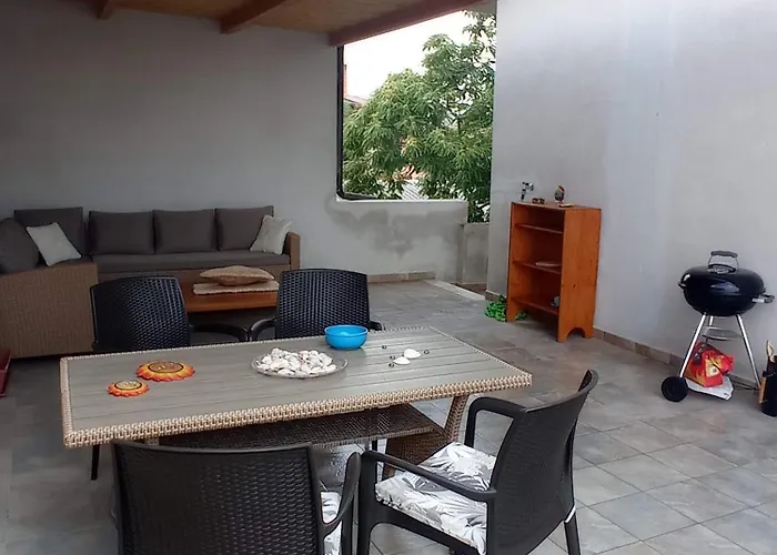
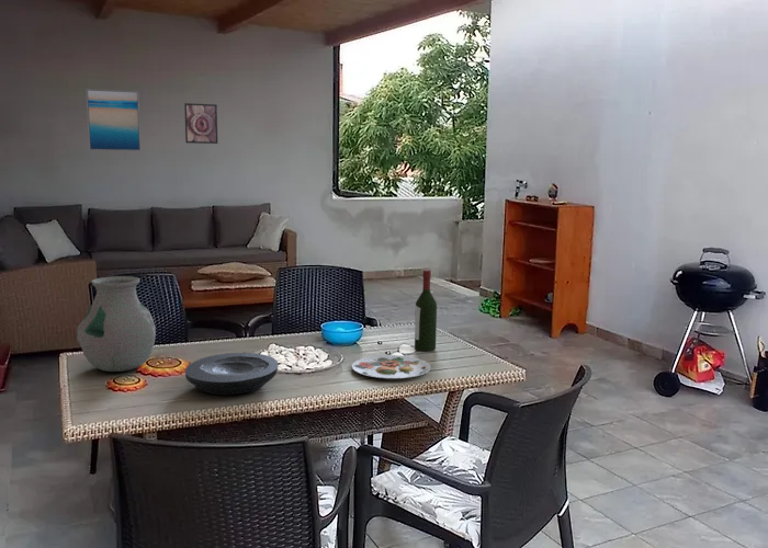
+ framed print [183,102,218,145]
+ vase [76,275,157,373]
+ wall art [84,88,142,152]
+ plate [184,352,280,396]
+ wine bottle [414,269,438,352]
+ plate [351,354,432,379]
